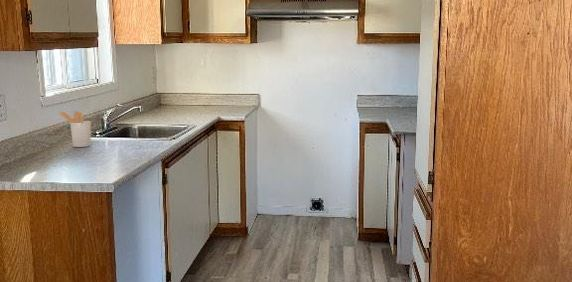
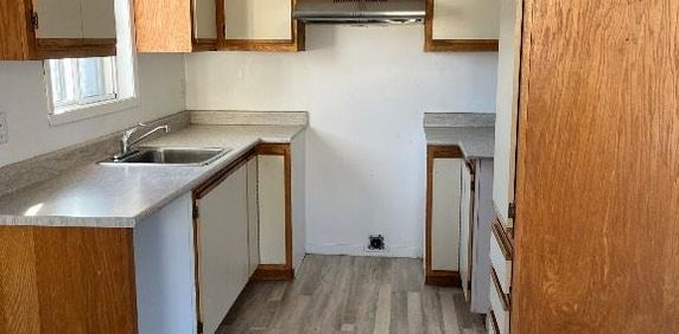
- utensil holder [58,110,92,148]
